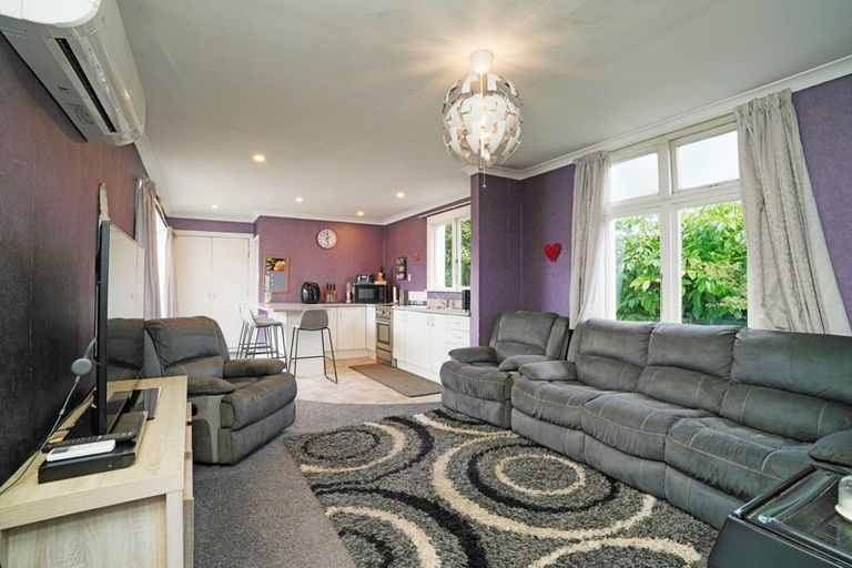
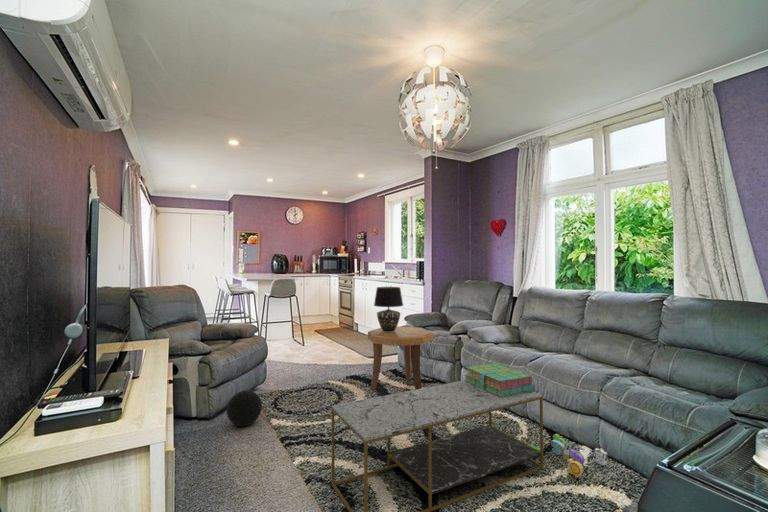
+ coffee table [331,379,544,512]
+ side table [367,325,434,391]
+ stacking toy [528,433,608,479]
+ stack of books [463,362,535,398]
+ ball [226,389,263,427]
+ table lamp [373,286,404,332]
